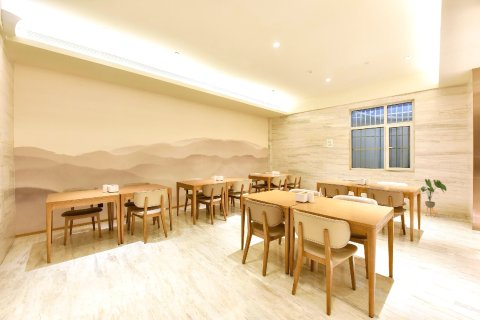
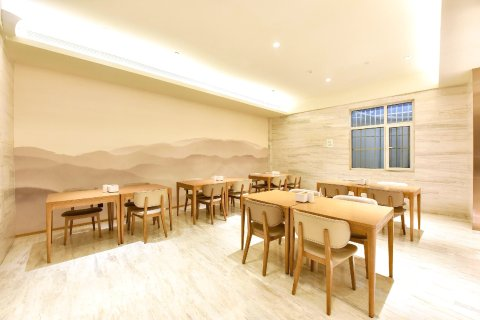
- house plant [420,178,447,217]
